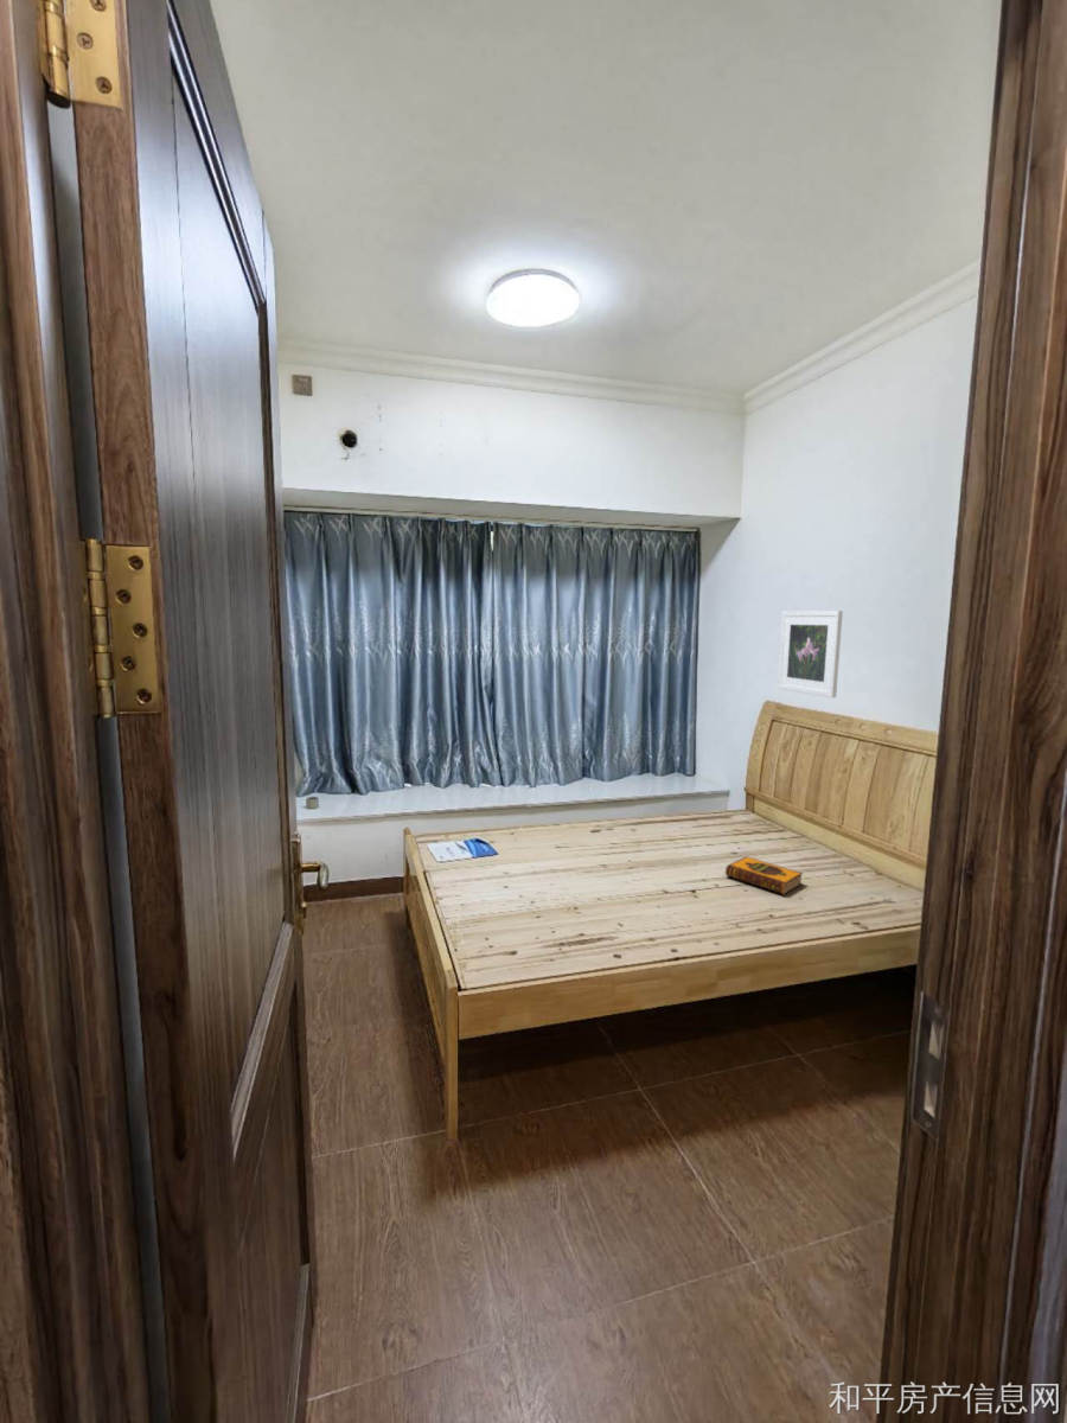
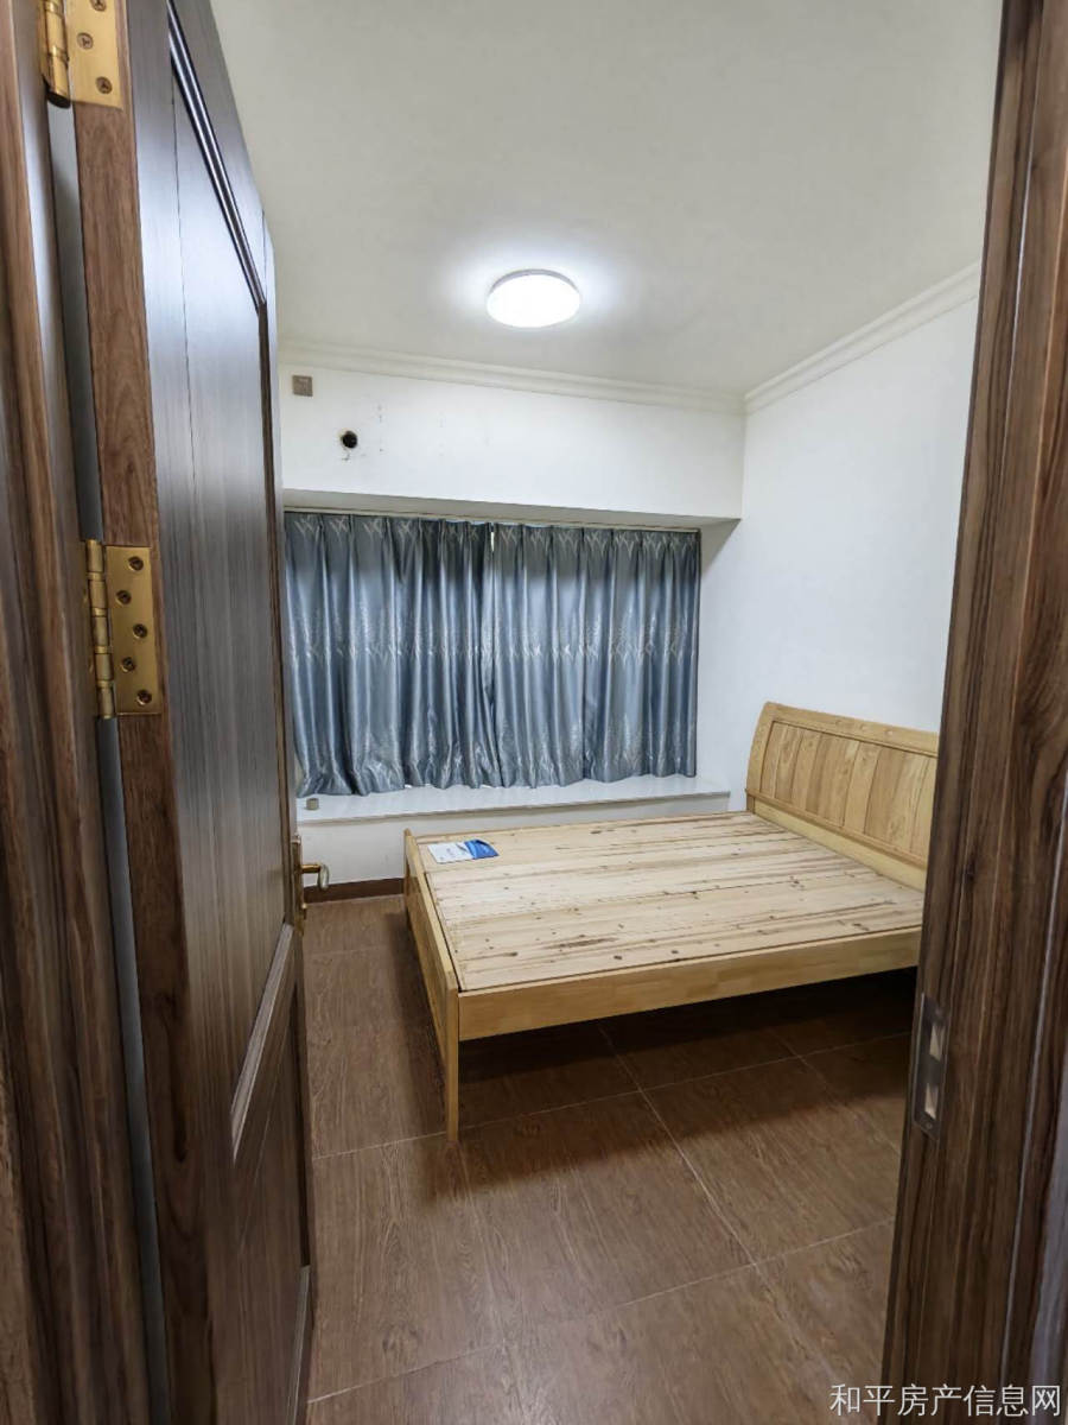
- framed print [777,610,844,698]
- hardback book [724,855,804,896]
